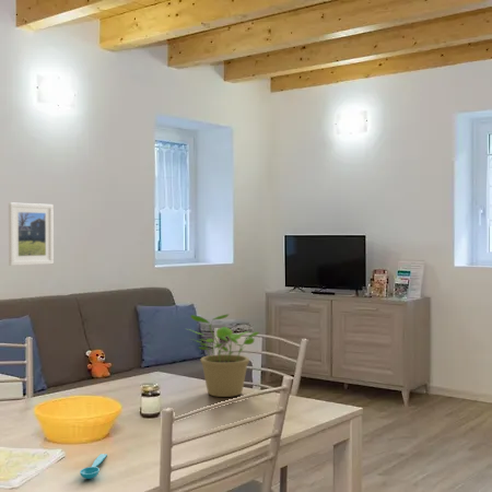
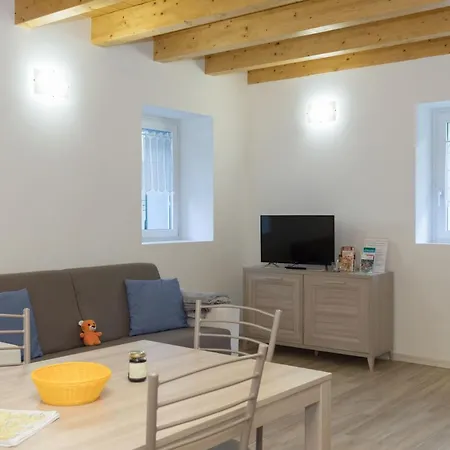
- potted plant [183,313,260,398]
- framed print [8,201,55,267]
- spoon [79,453,108,480]
